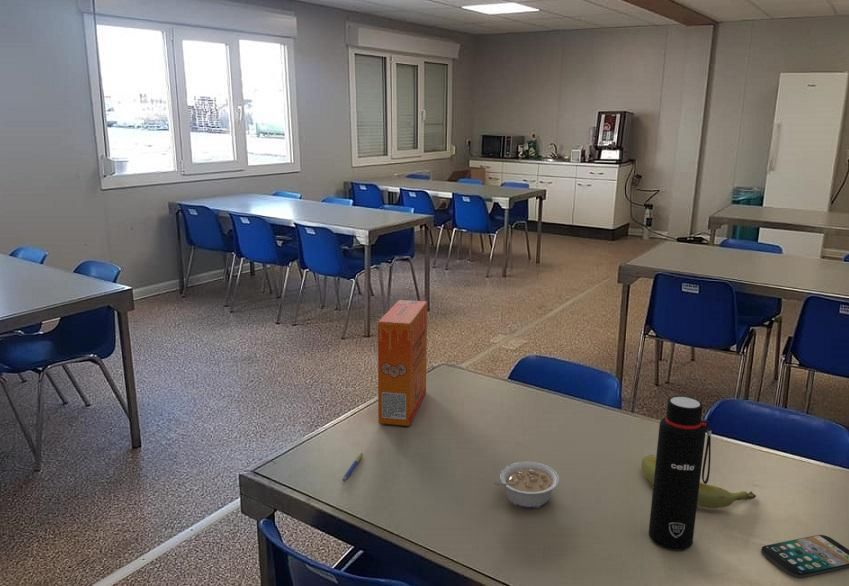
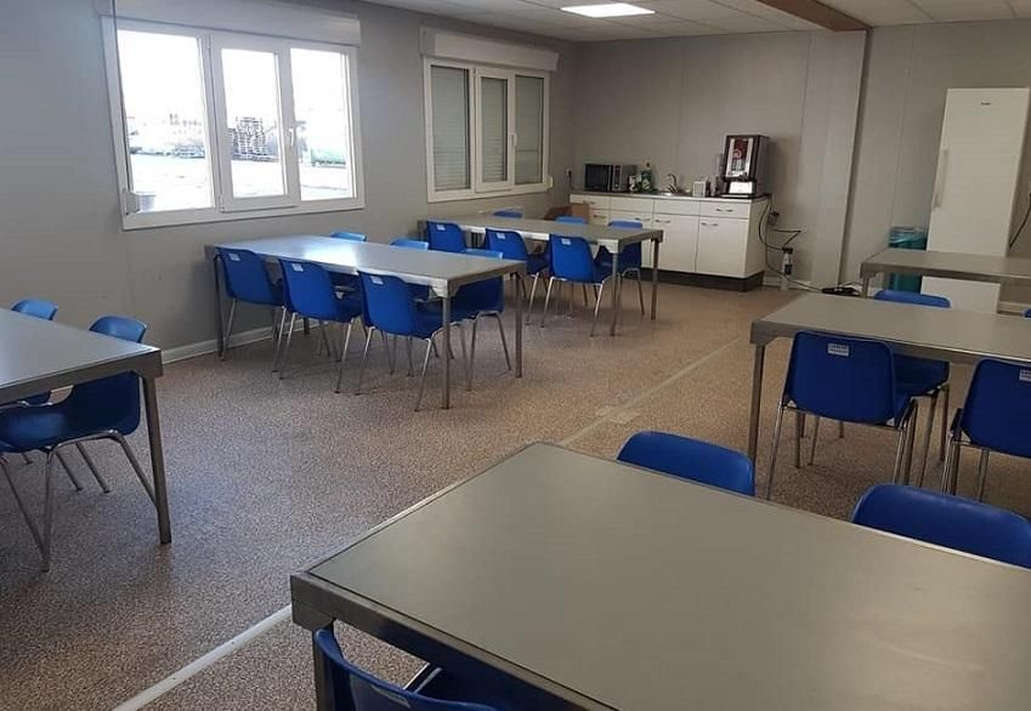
- legume [492,461,560,510]
- water bottle [648,395,712,551]
- pen [341,452,364,482]
- cereal box [377,299,428,427]
- smartphone [760,534,849,580]
- banana [641,454,757,509]
